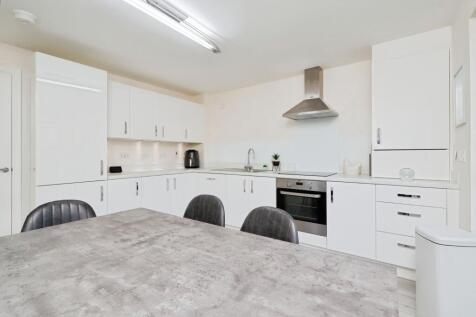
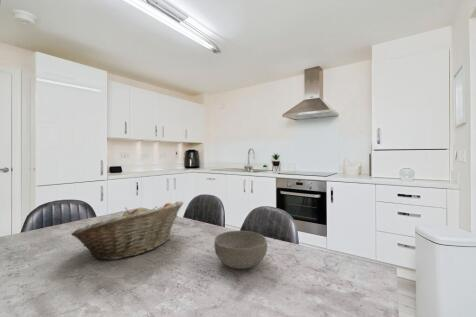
+ bowl [213,230,268,270]
+ fruit basket [70,200,184,261]
